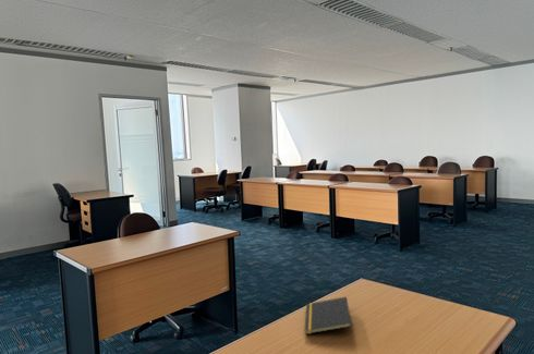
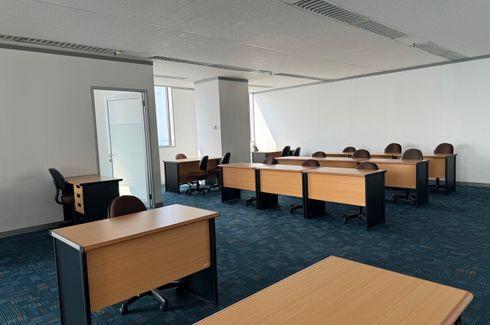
- notepad [304,295,353,335]
